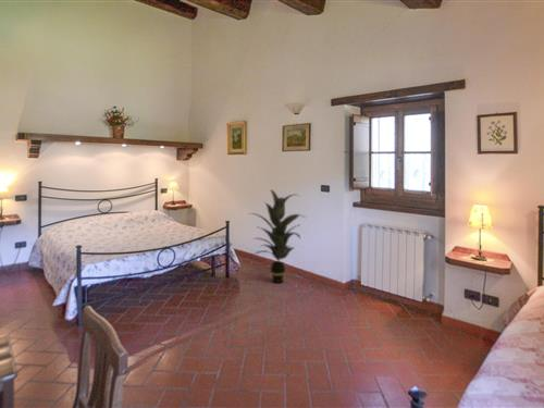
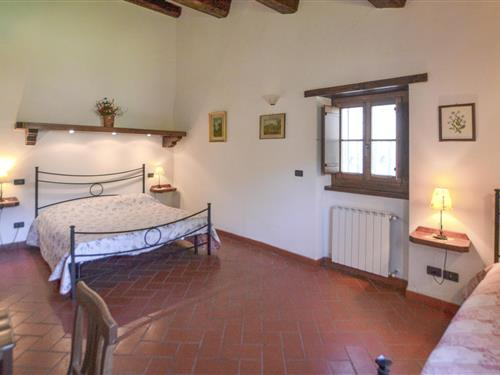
- indoor plant [248,188,308,284]
